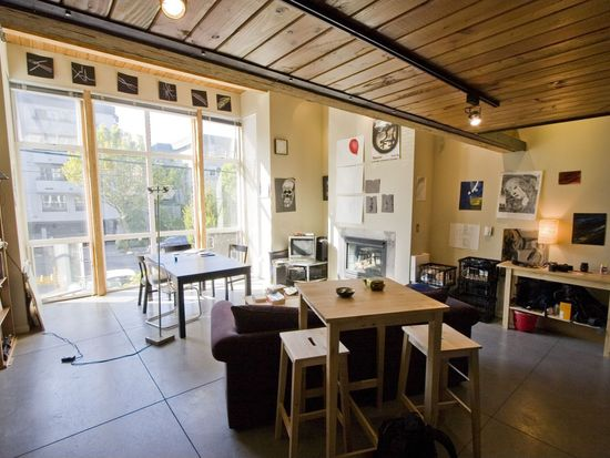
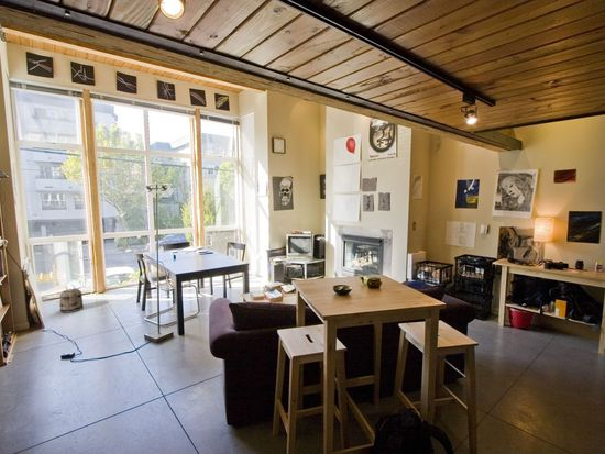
+ basket [58,284,85,313]
